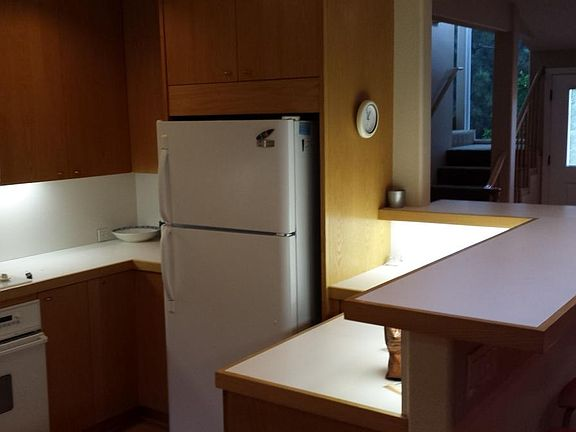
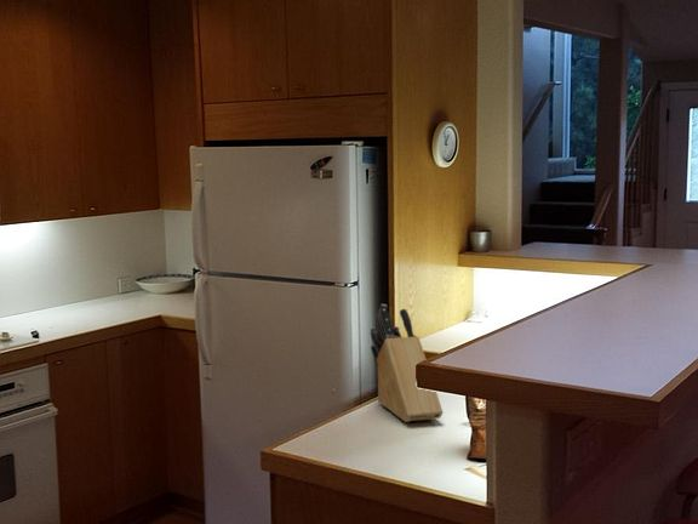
+ knife block [370,303,444,423]
